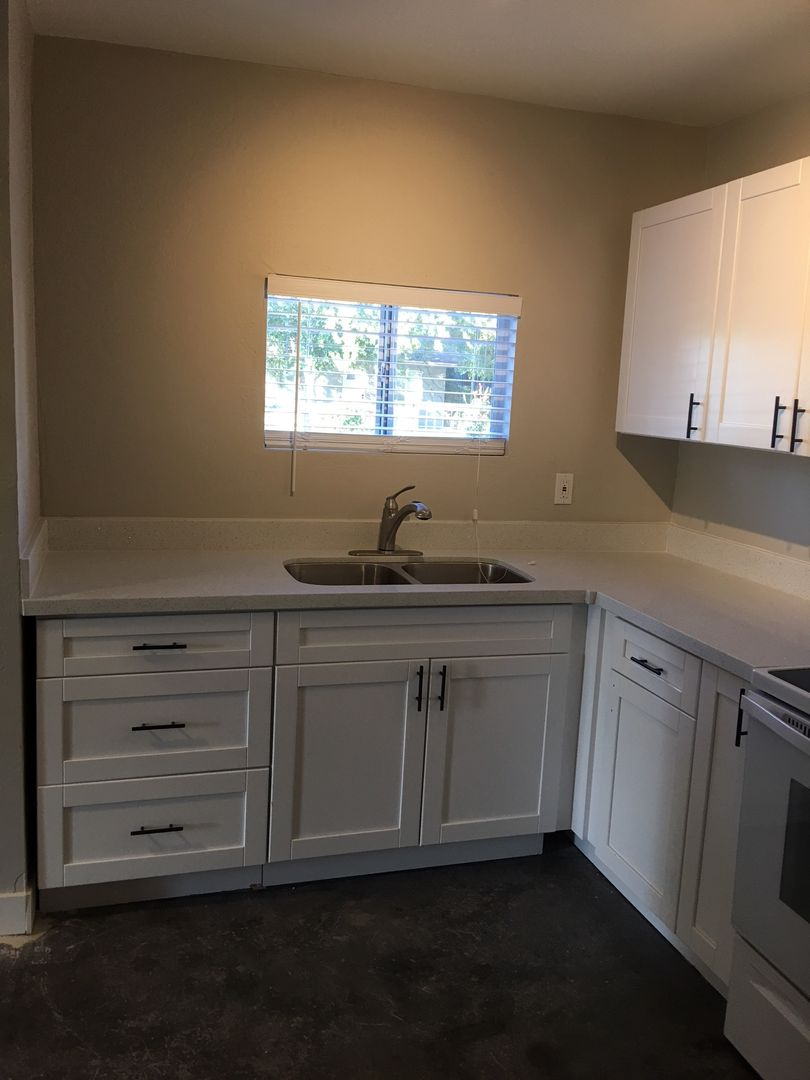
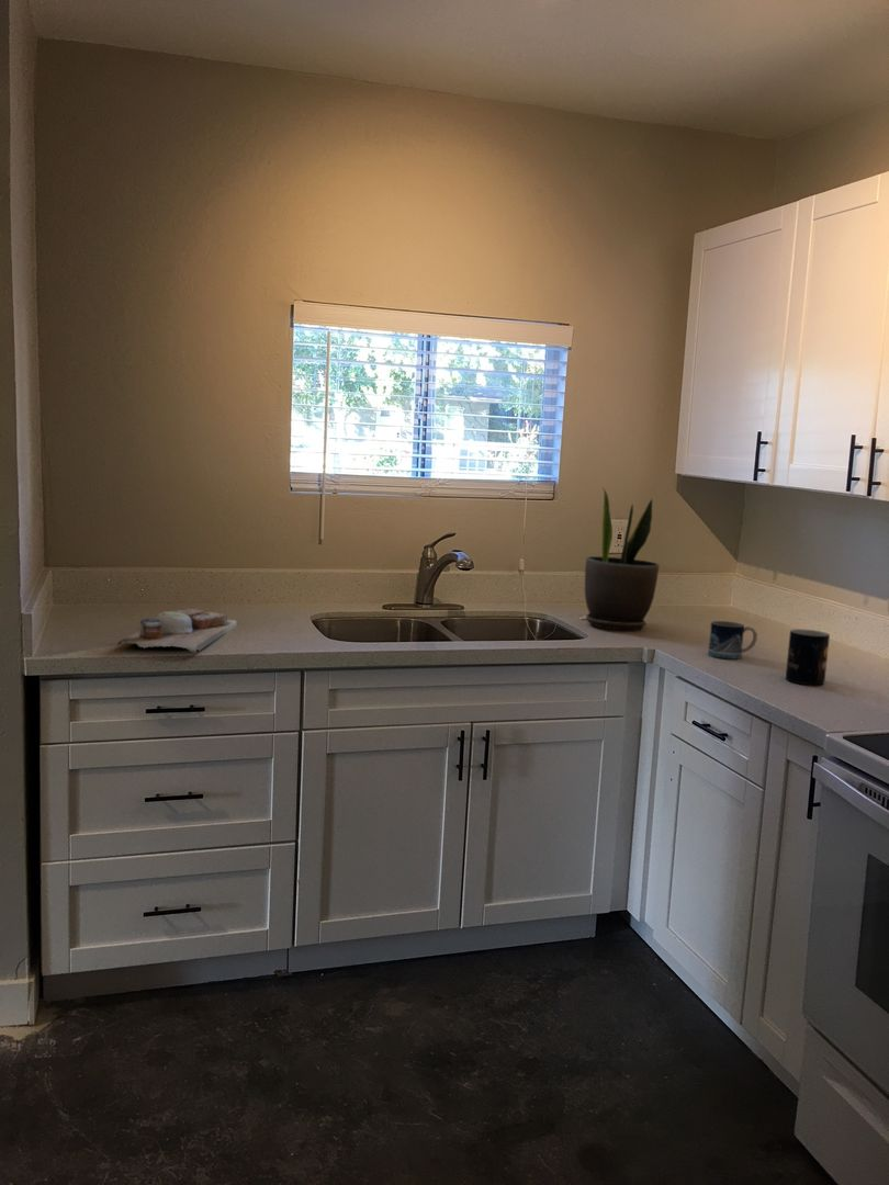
+ mug [785,628,831,686]
+ potted plant [584,487,661,631]
+ cutting board [116,607,238,655]
+ mug [707,620,758,659]
